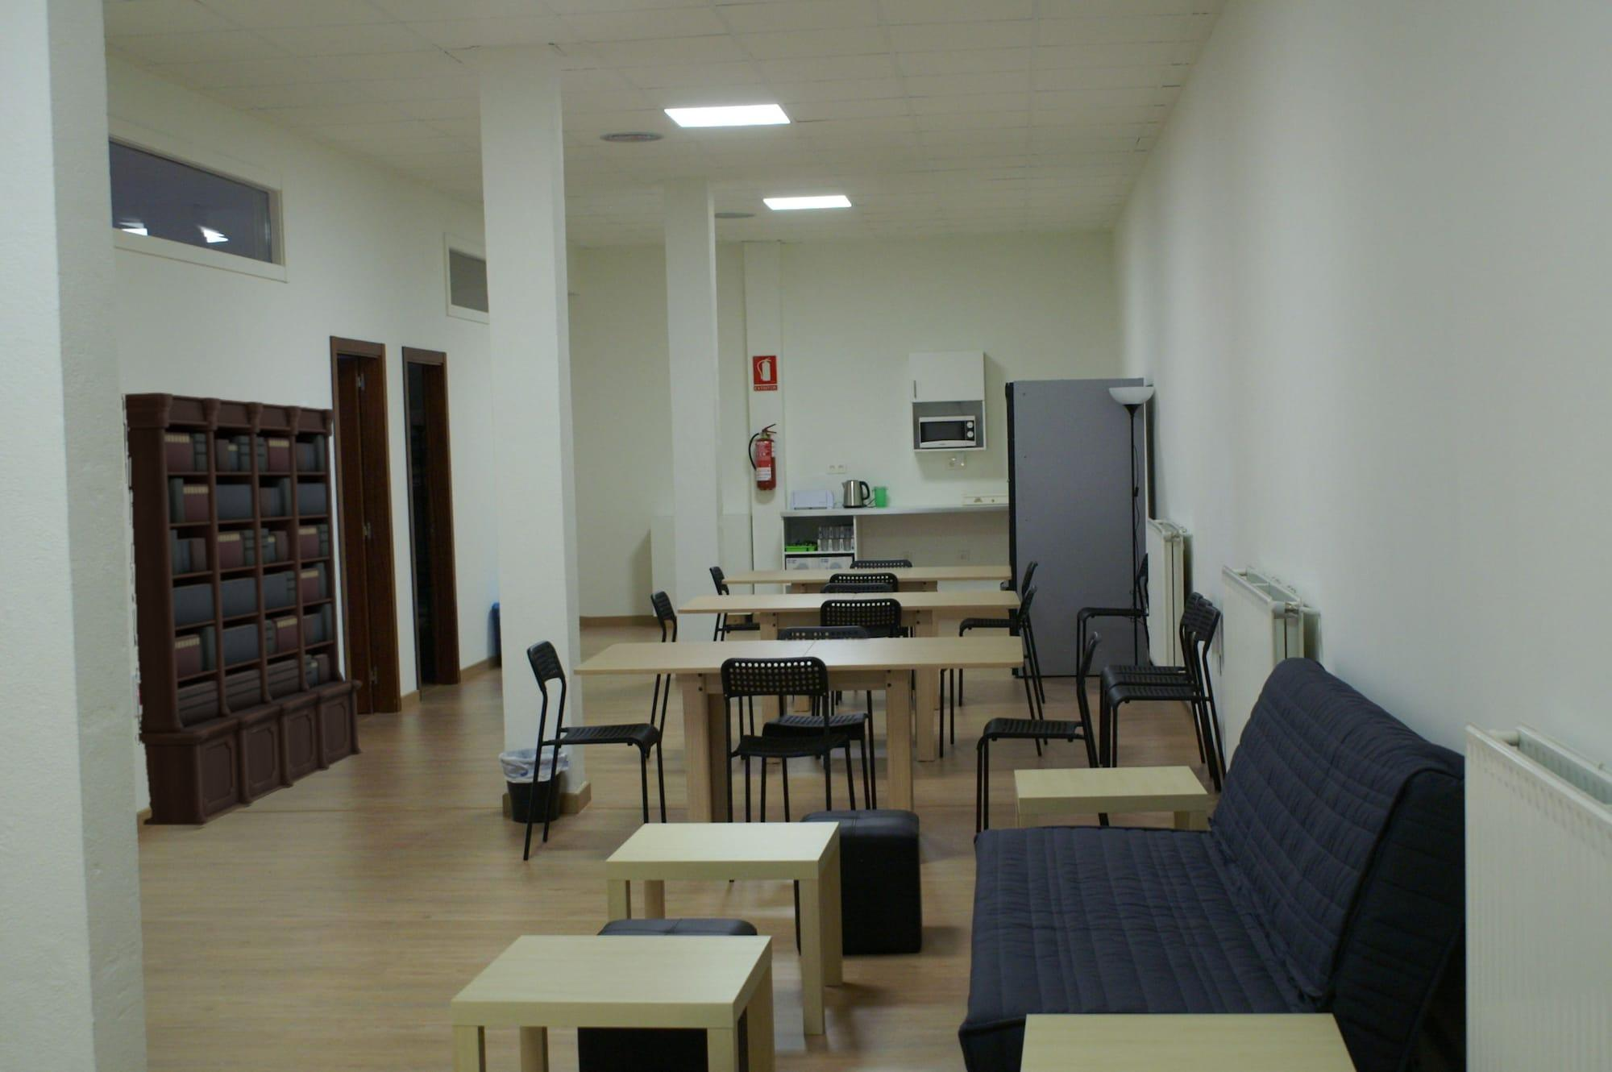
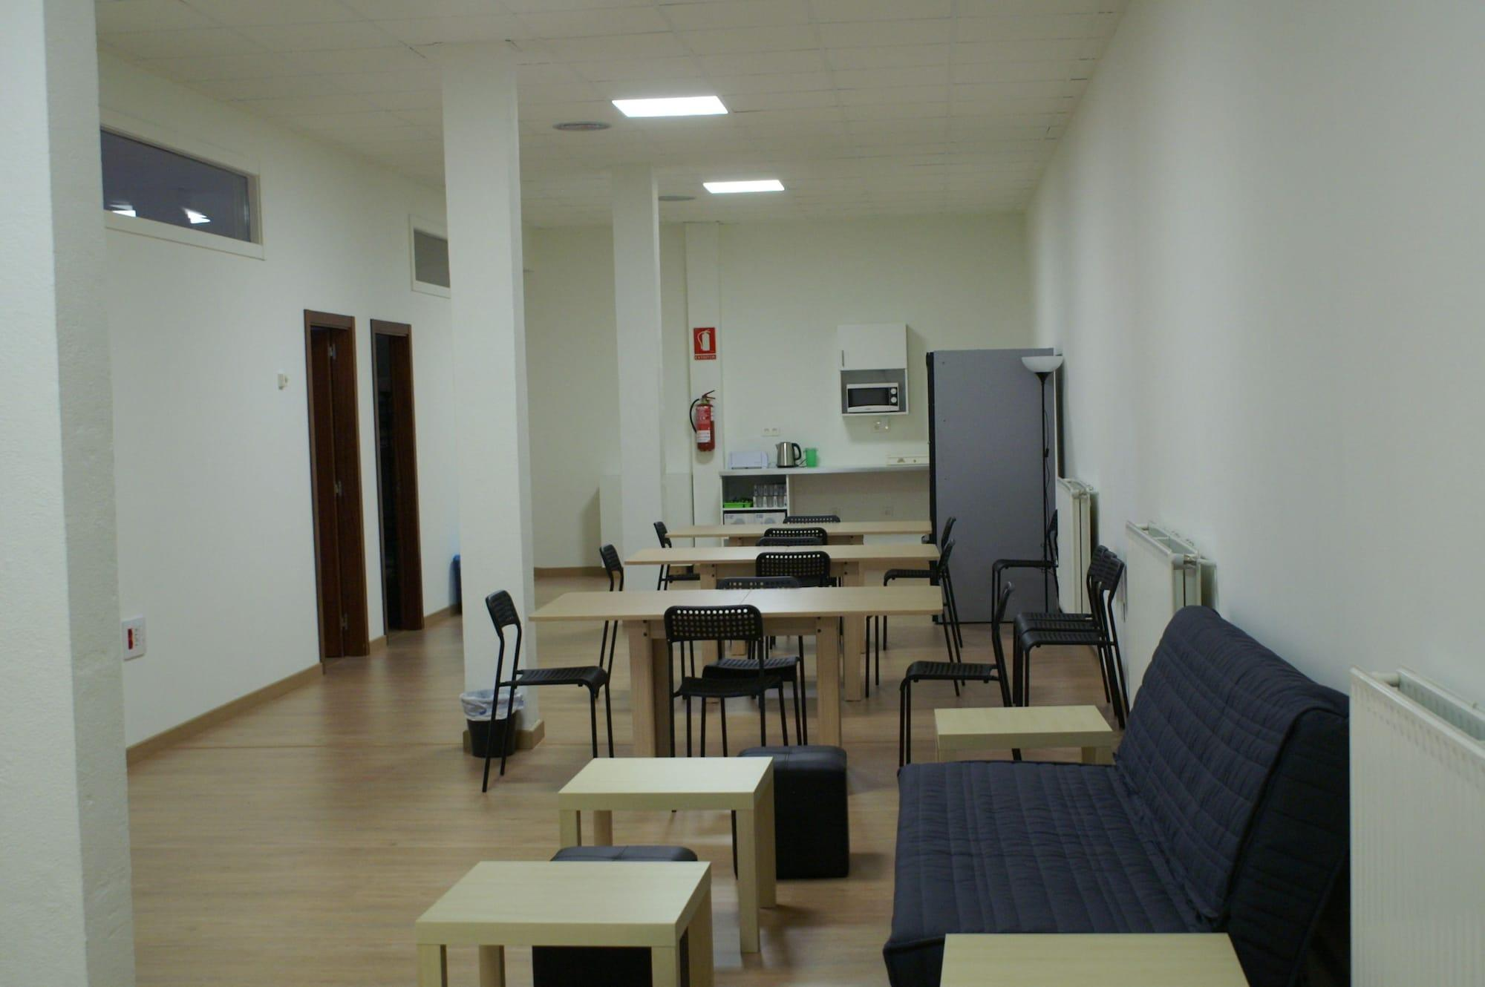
- bookcase [121,391,364,827]
